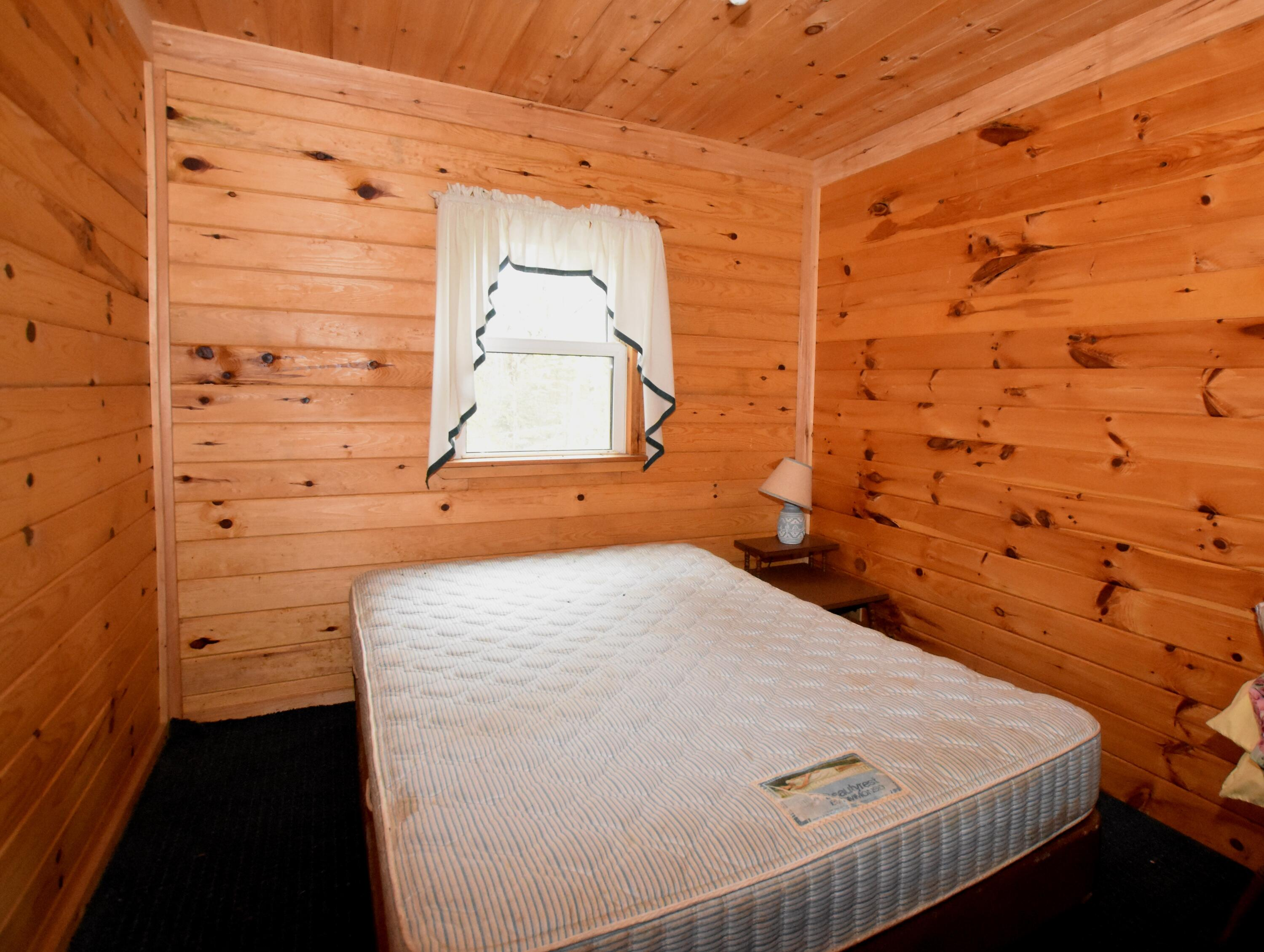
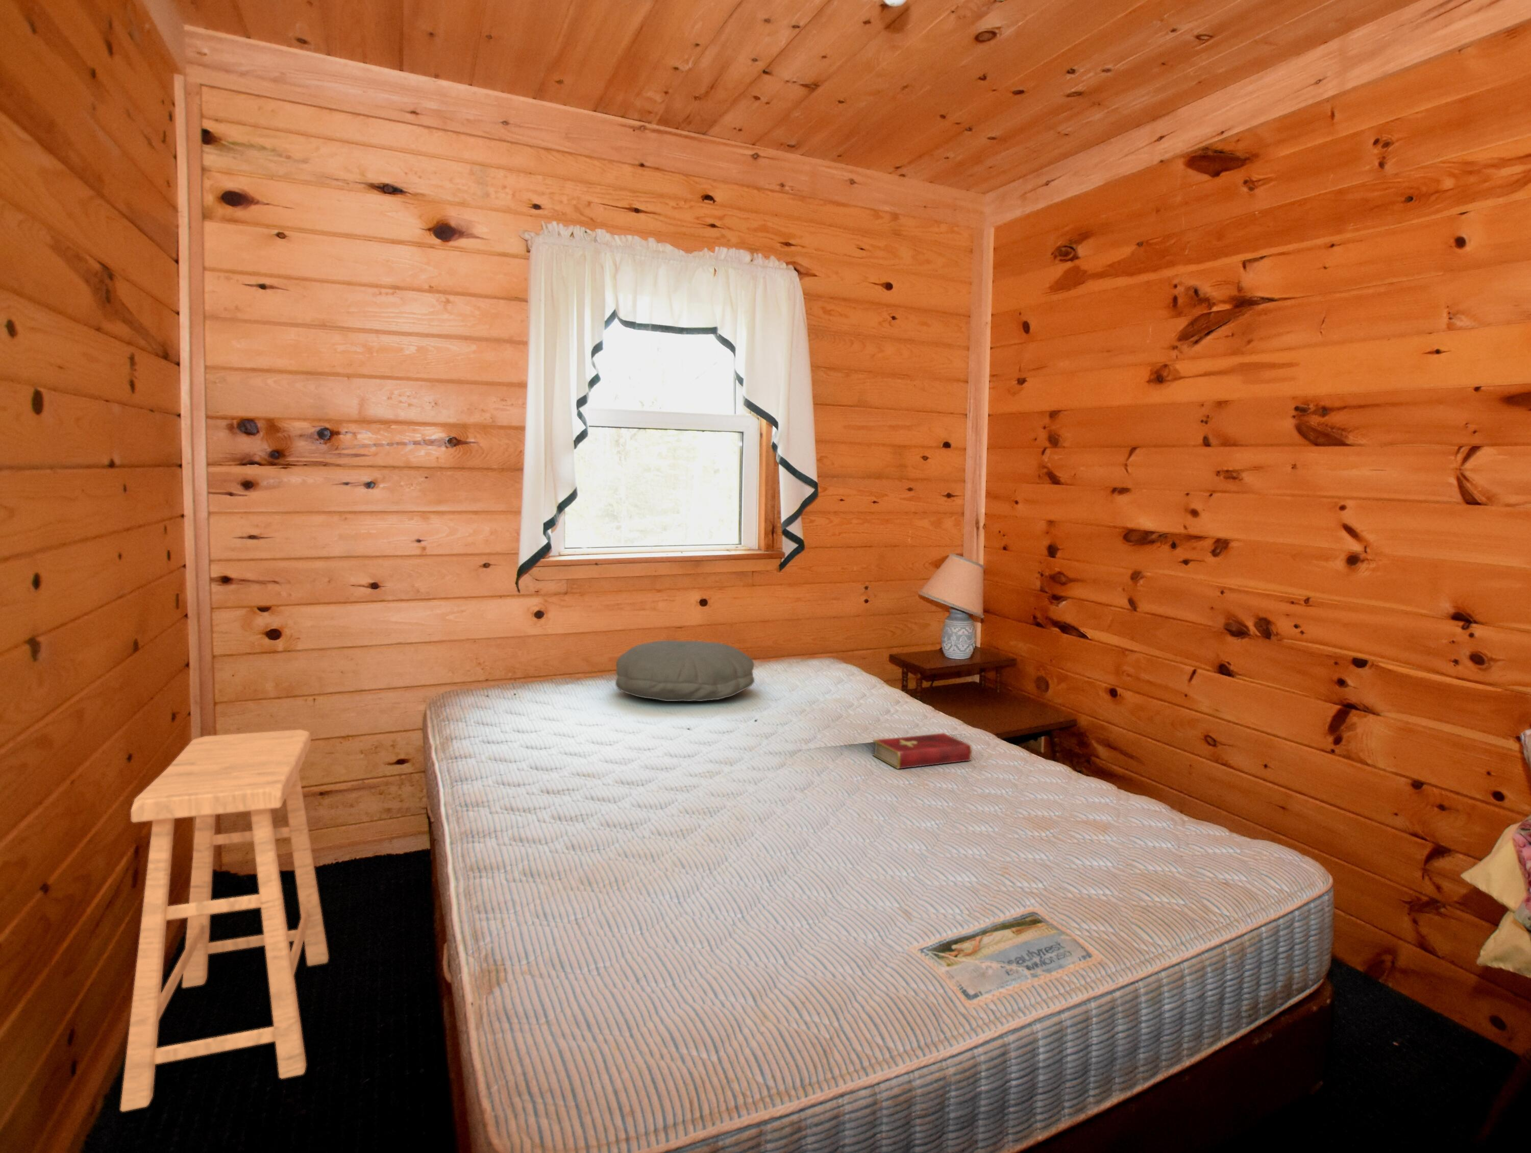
+ pillow [615,639,756,701]
+ stool [120,729,329,1112]
+ hardcover book [872,733,973,770]
